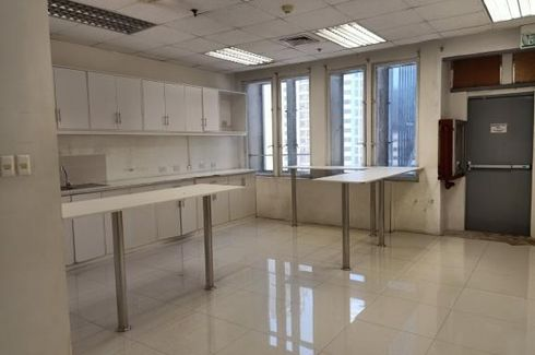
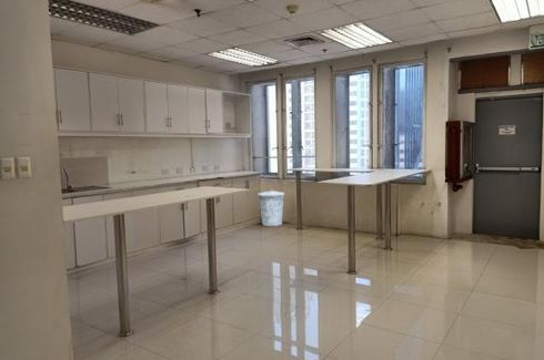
+ trash can [256,187,285,227]
